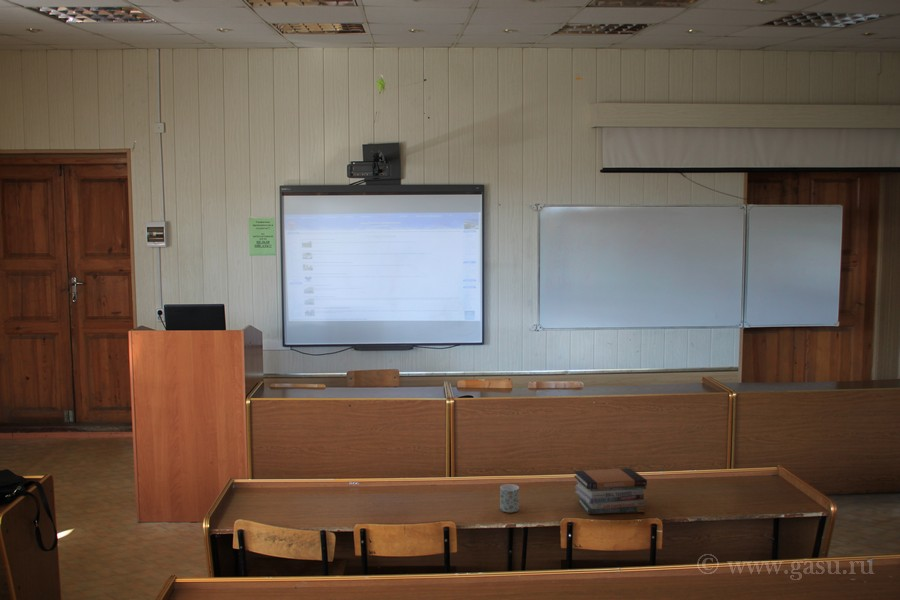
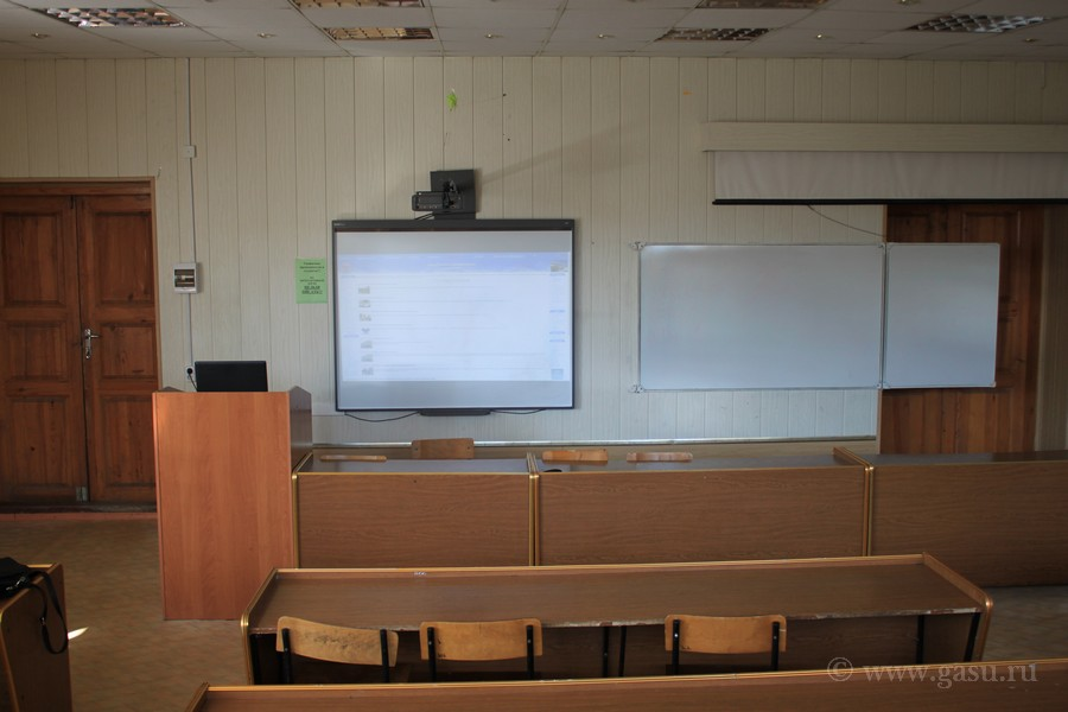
- book stack [573,467,648,515]
- mug [499,483,520,513]
